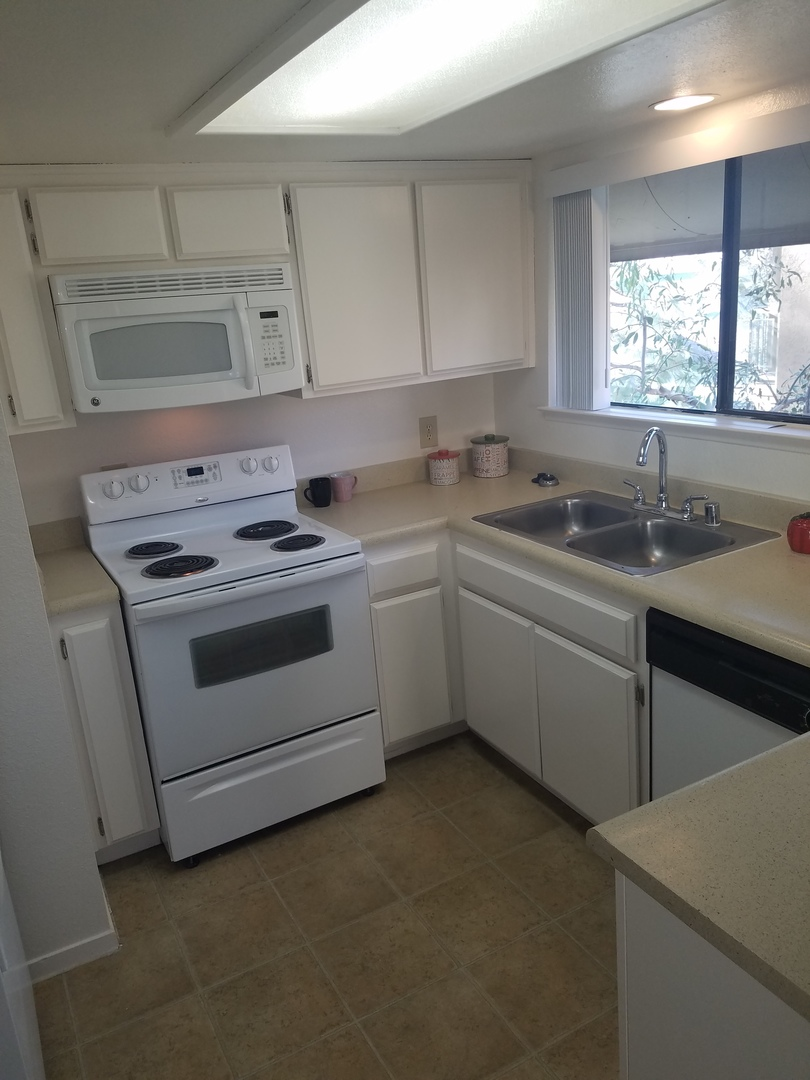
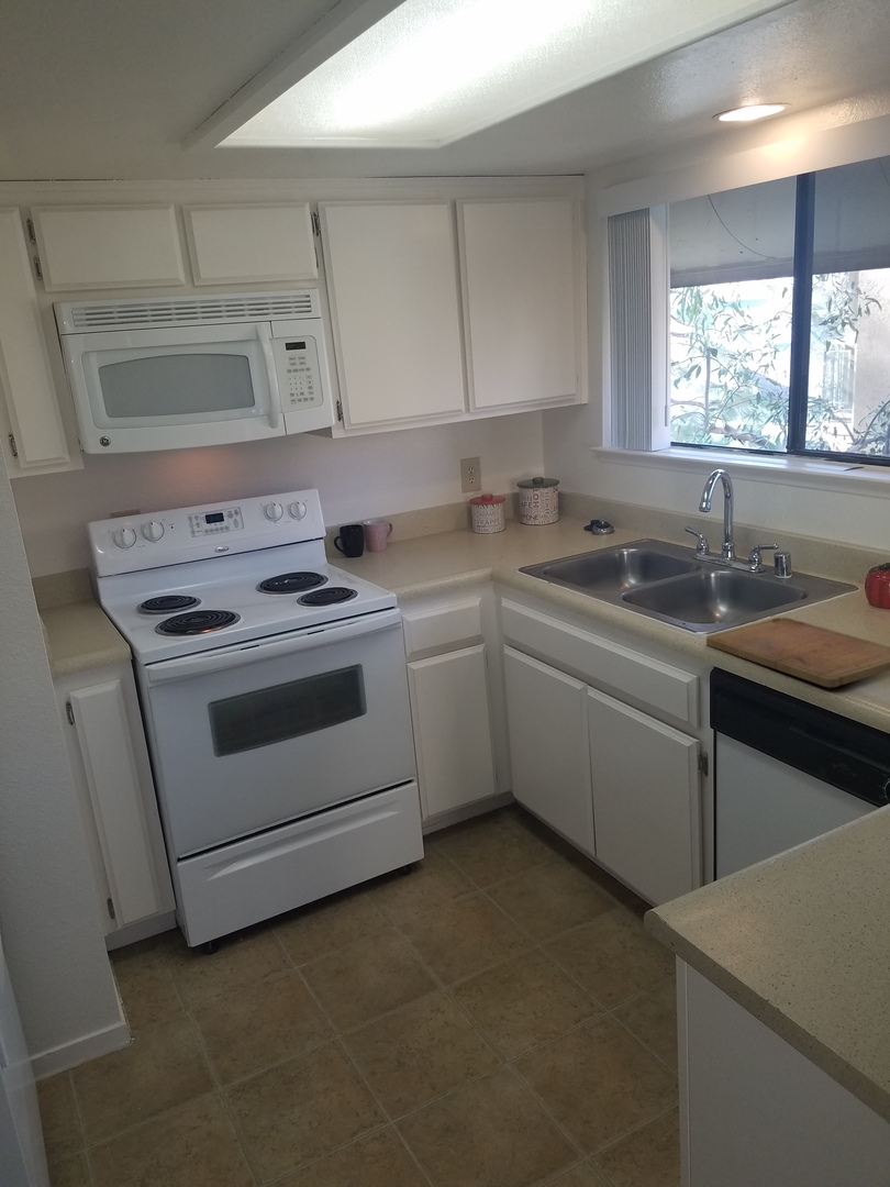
+ cutting board [705,615,890,689]
